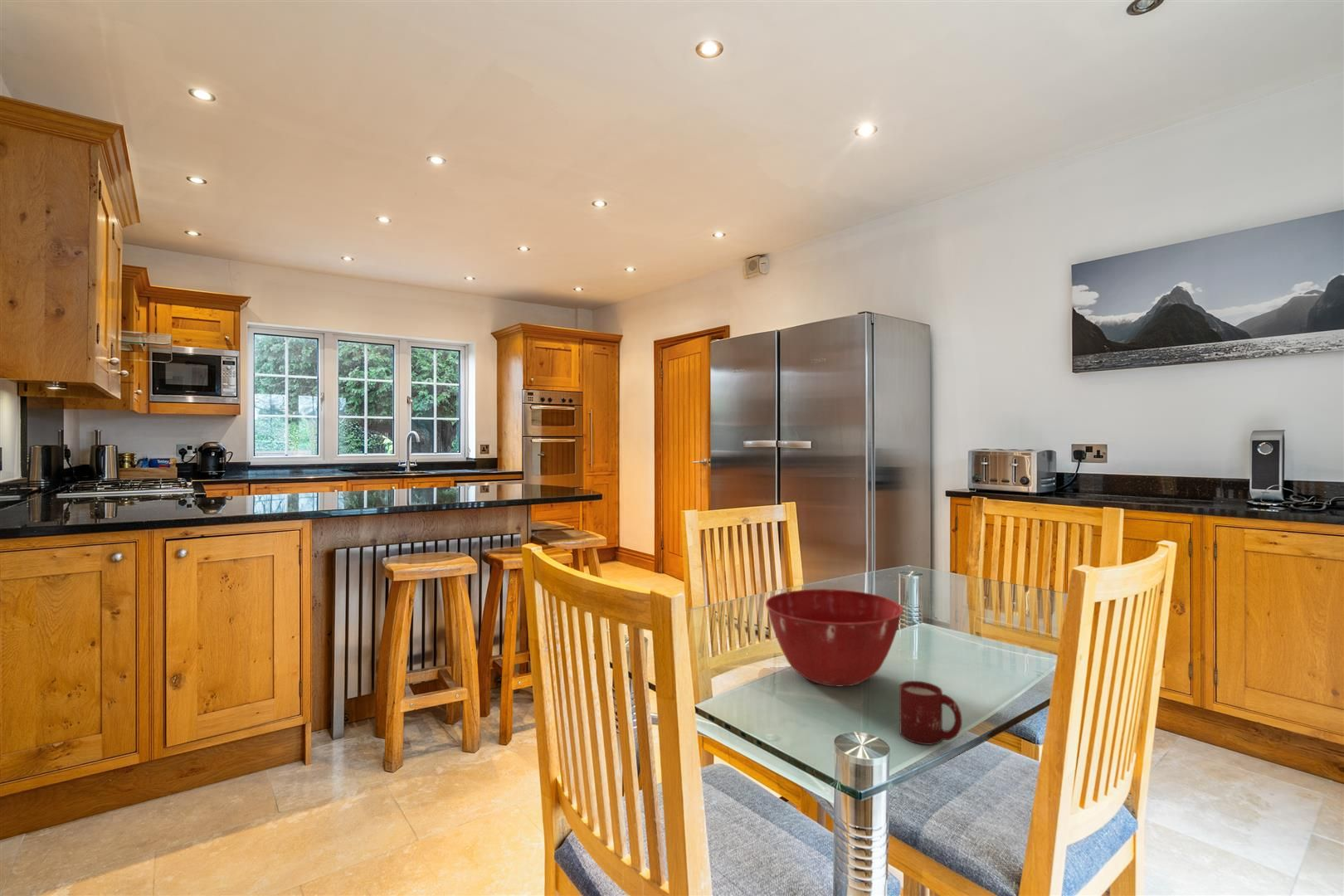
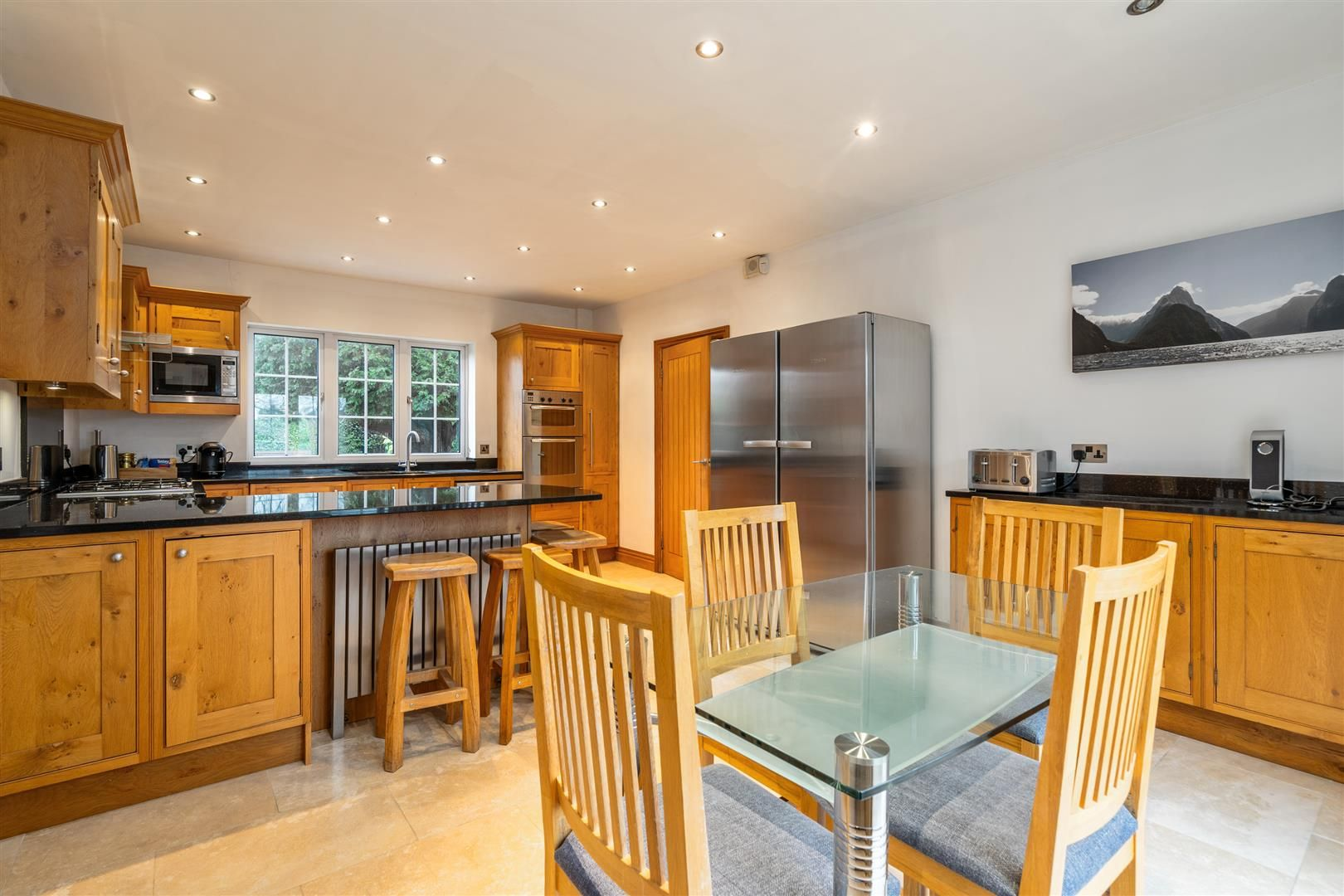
- cup [898,680,963,746]
- mixing bowl [765,588,904,687]
